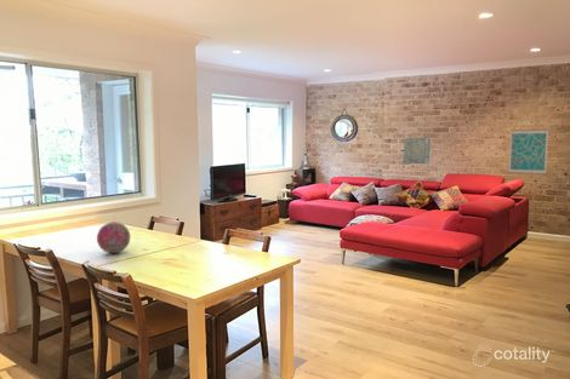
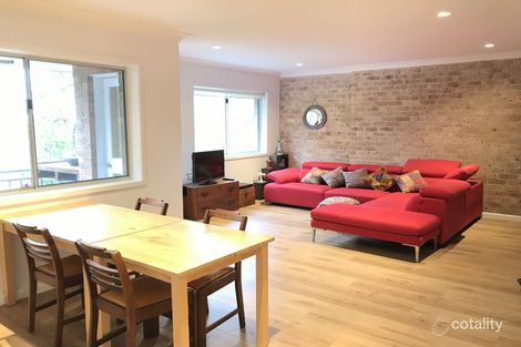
- decorative ball [96,220,131,254]
- wall art [508,128,549,176]
- wall art [403,137,432,165]
